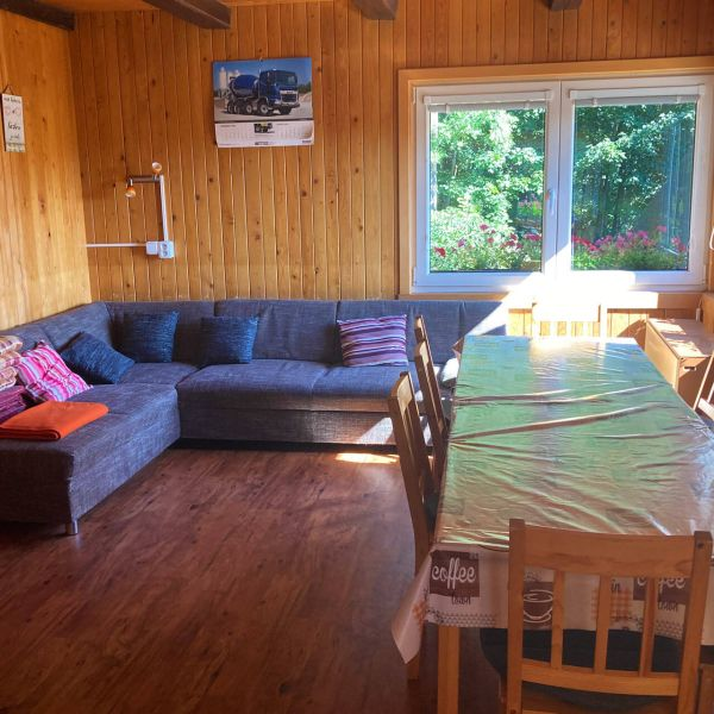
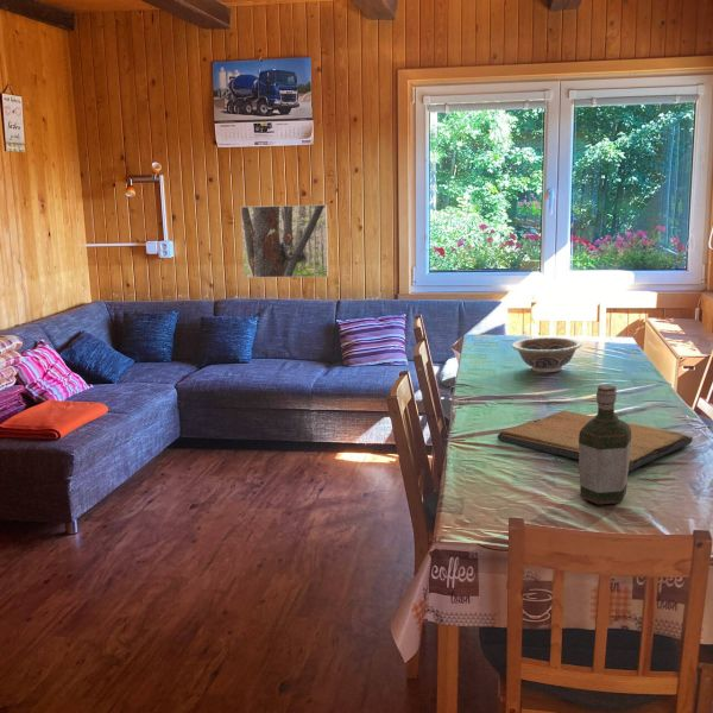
+ bottle [578,384,631,506]
+ decorative bowl [511,336,583,373]
+ religious icon [497,410,694,472]
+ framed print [240,203,329,279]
